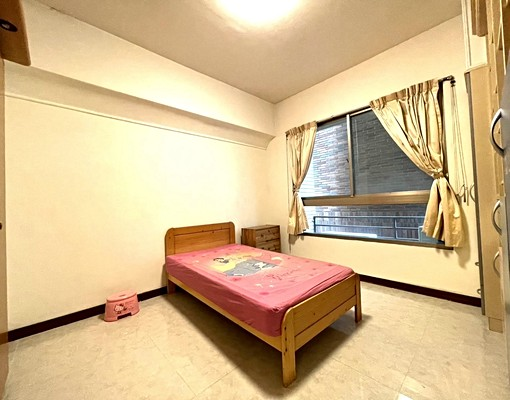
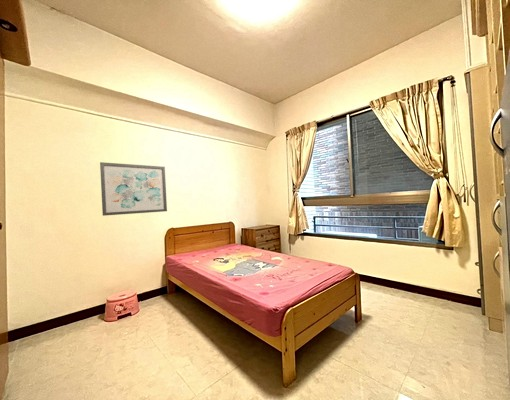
+ wall art [99,161,168,217]
